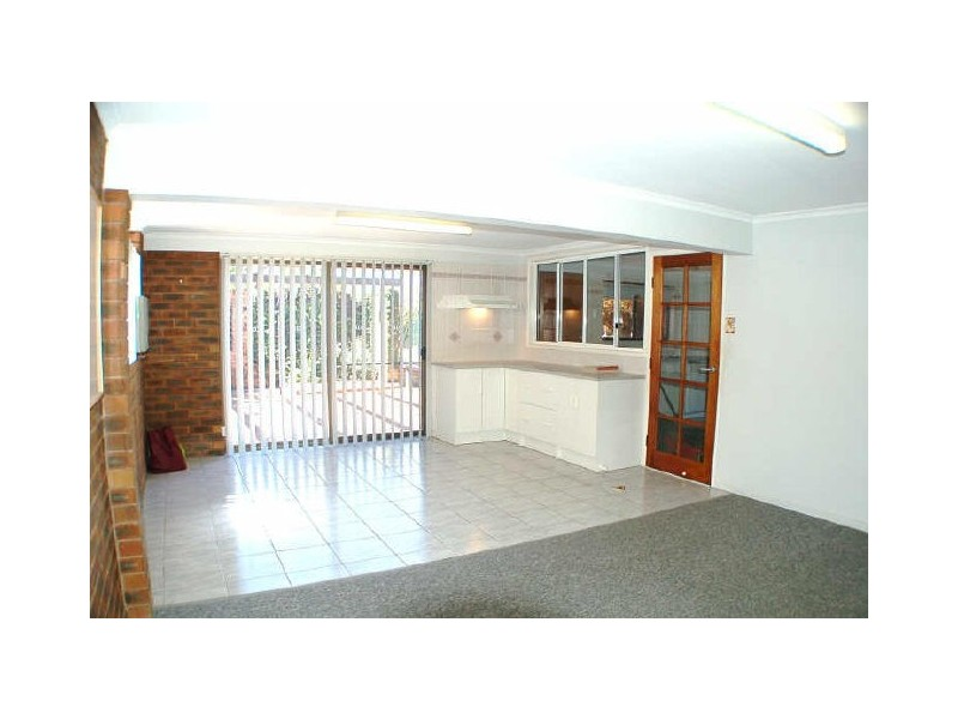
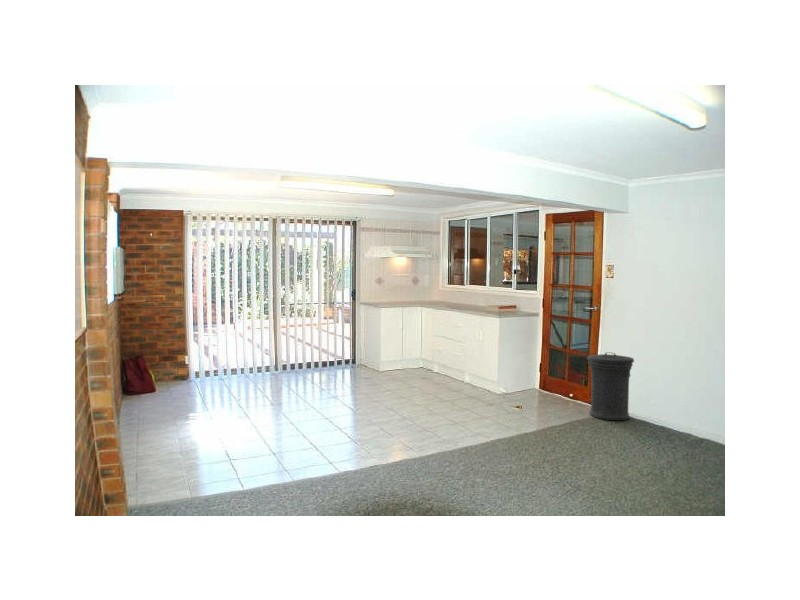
+ trash can [586,351,635,421]
